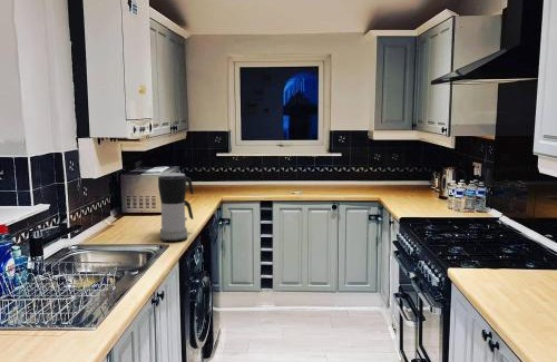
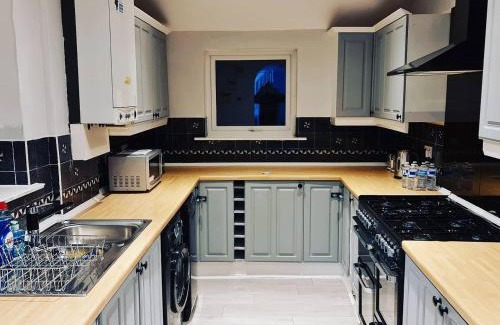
- coffee maker [157,172,195,243]
